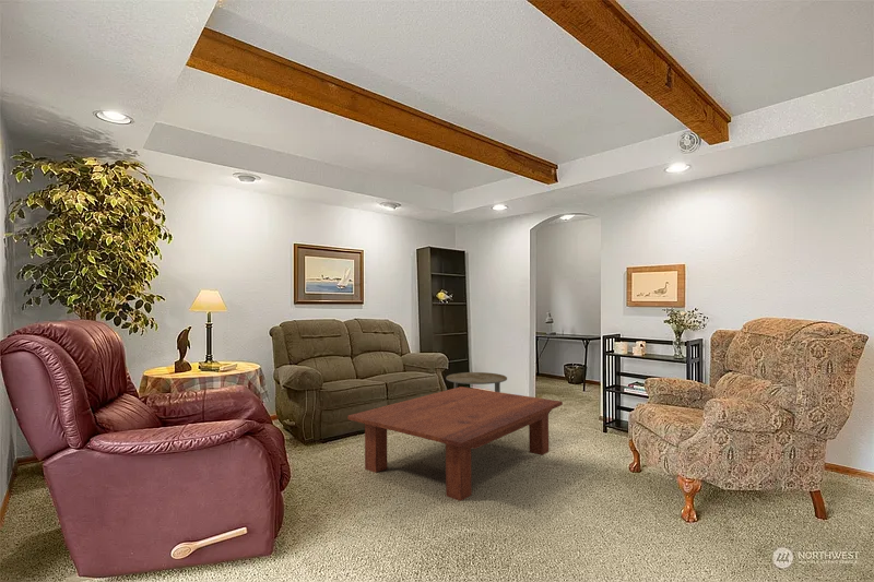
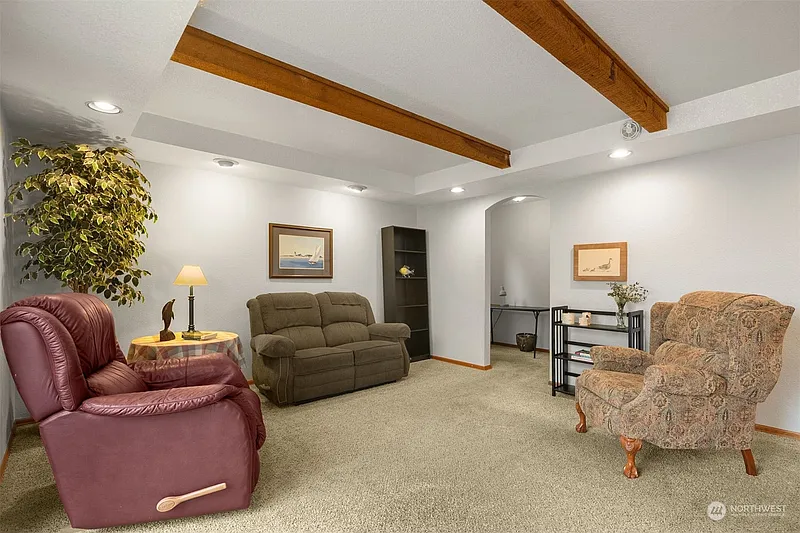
- coffee table [347,385,564,502]
- side table [446,371,508,393]
